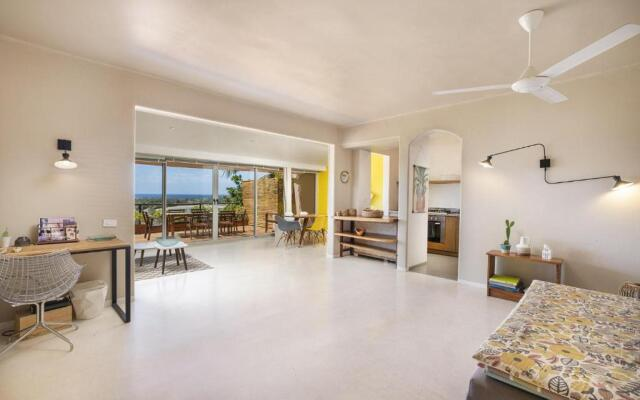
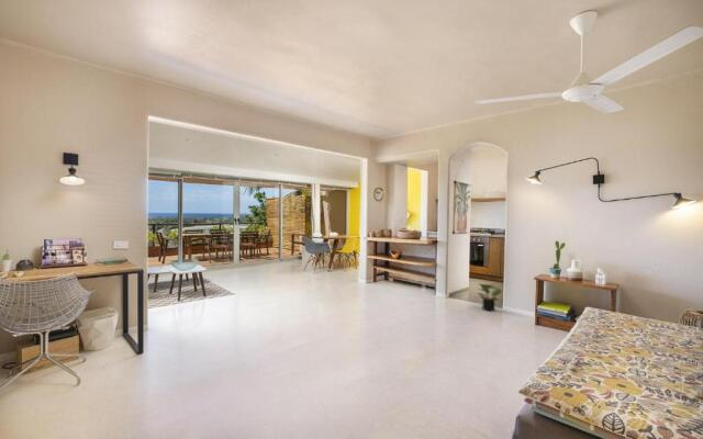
+ potted plant [476,283,503,312]
